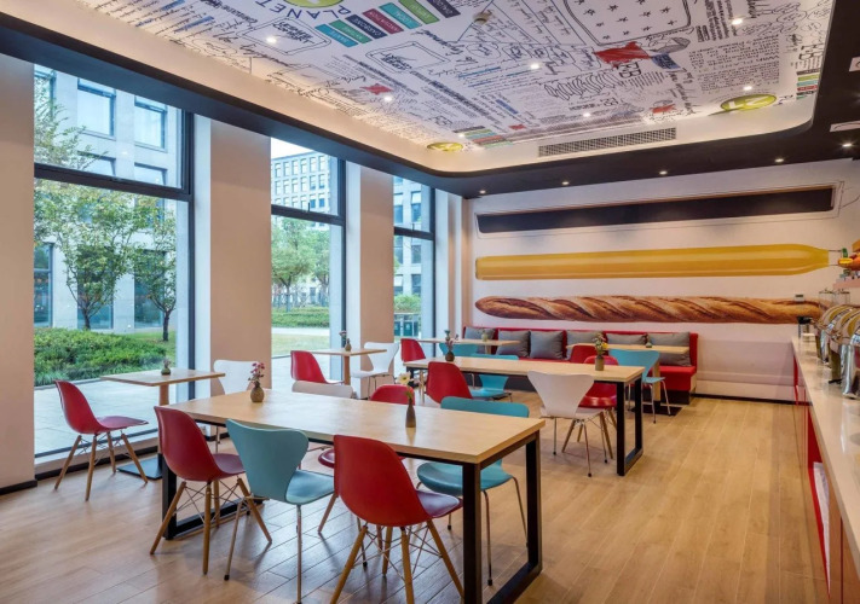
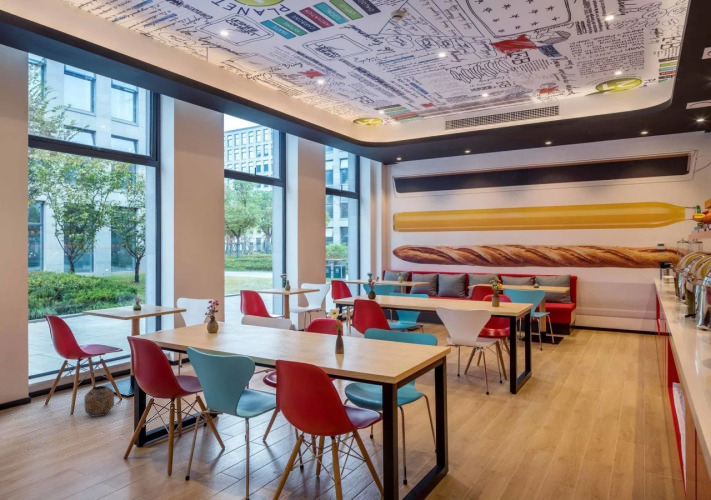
+ planter [84,385,115,418]
